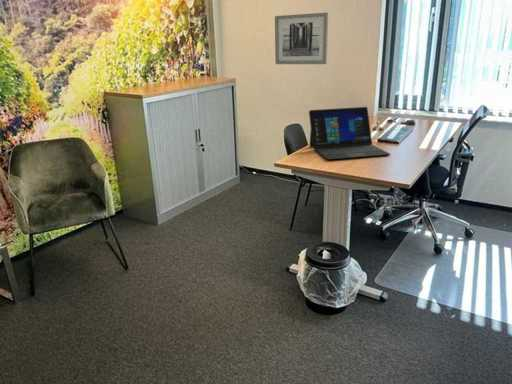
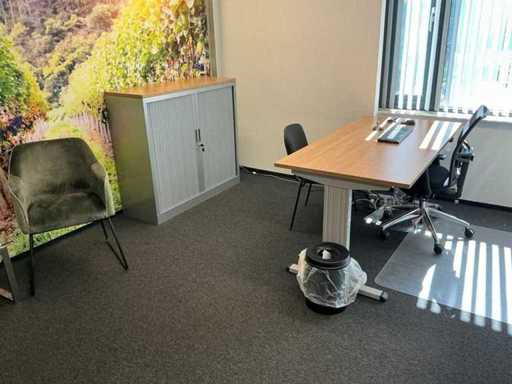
- wall art [274,12,329,65]
- laptop [308,106,391,161]
